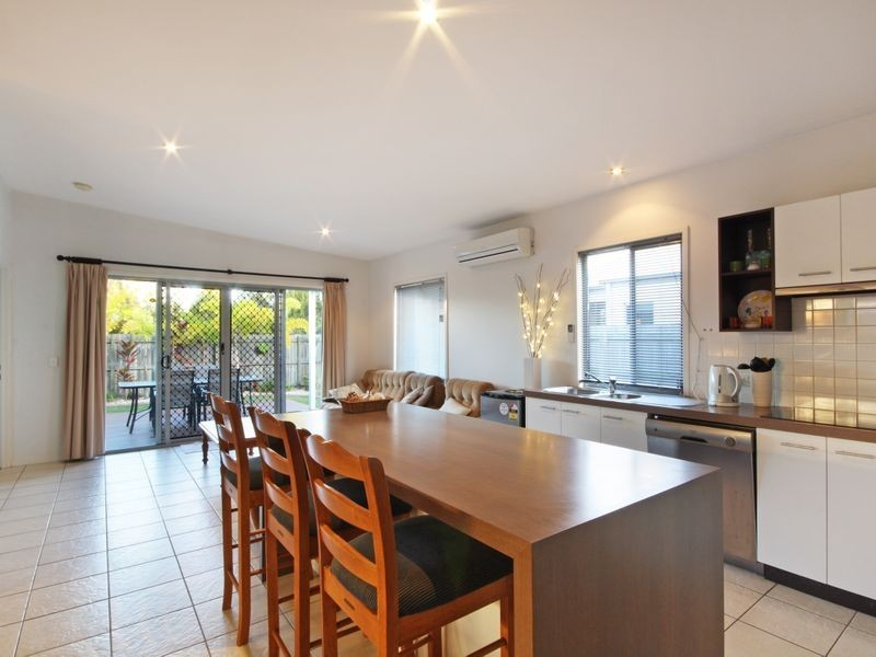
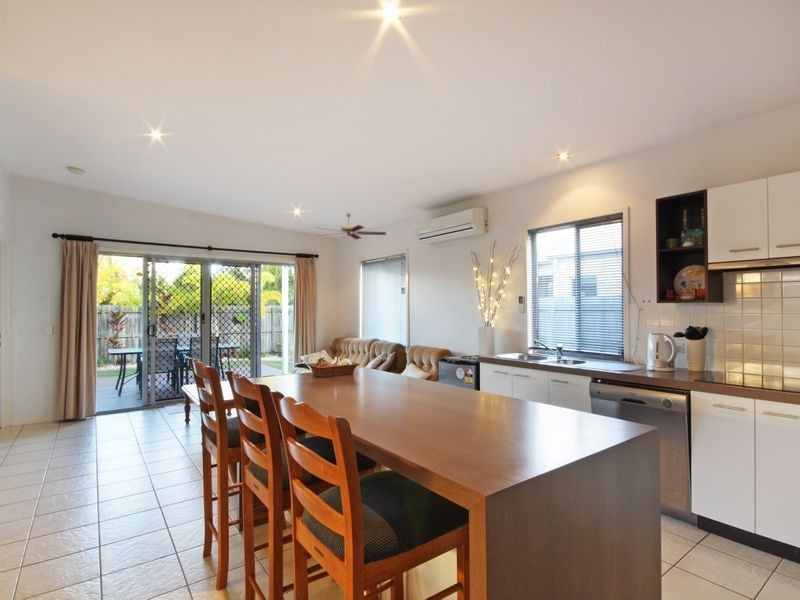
+ ceiling fan [314,213,387,241]
